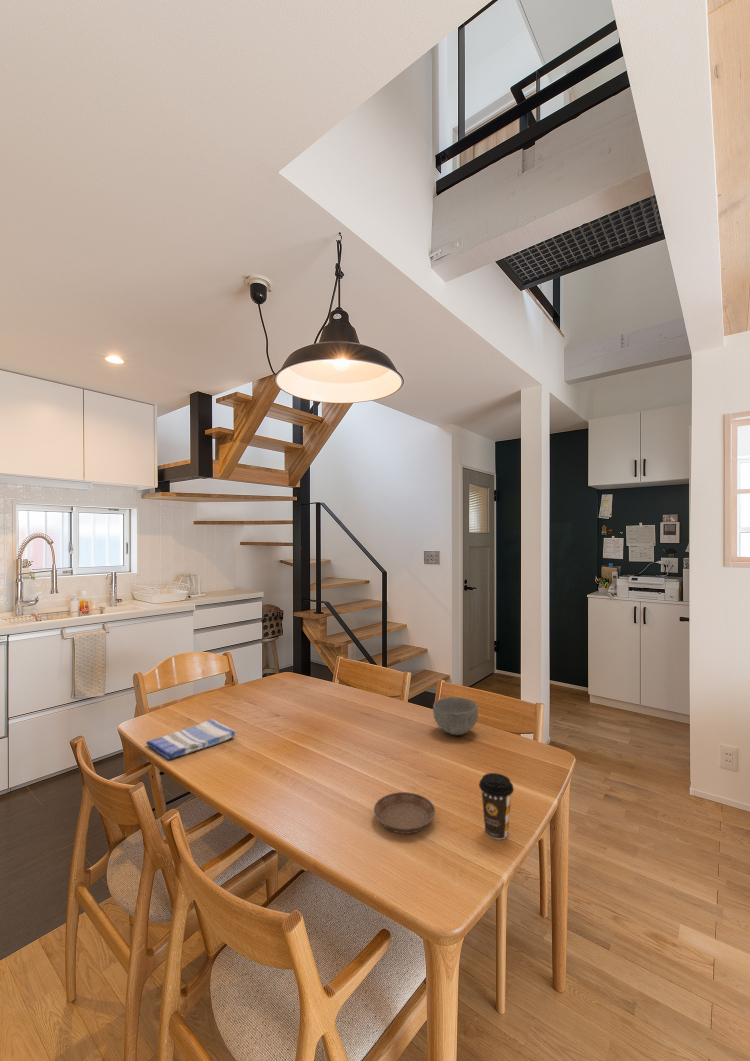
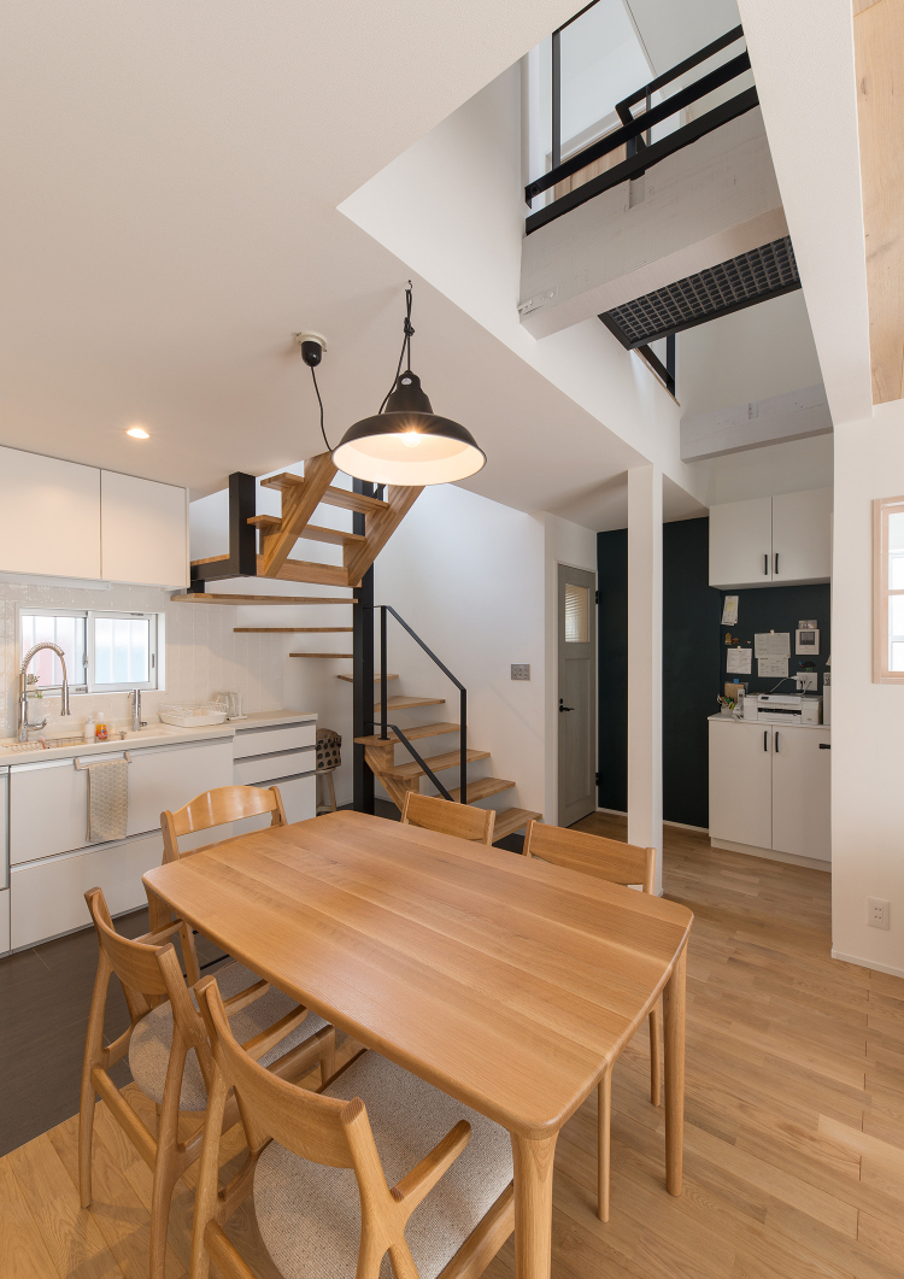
- bowl [432,696,479,736]
- saucer [373,791,436,835]
- coffee cup [478,772,515,840]
- dish towel [145,718,237,761]
